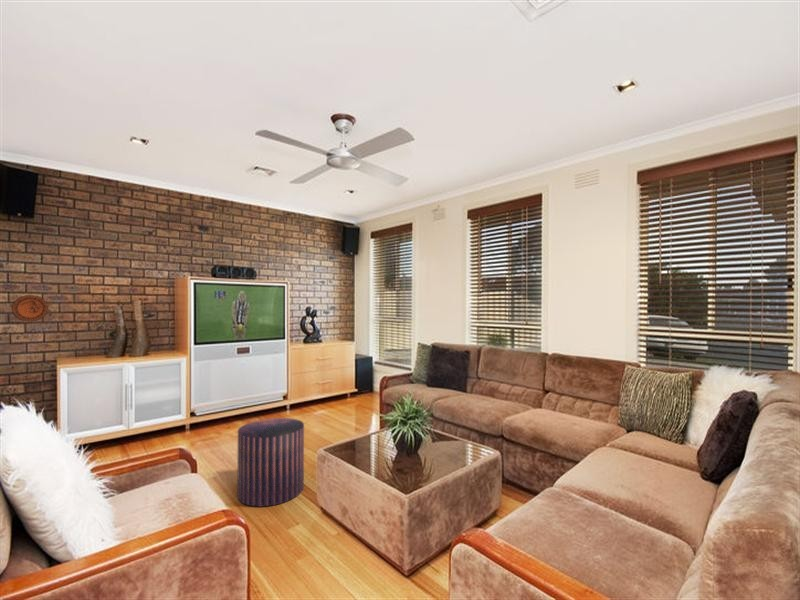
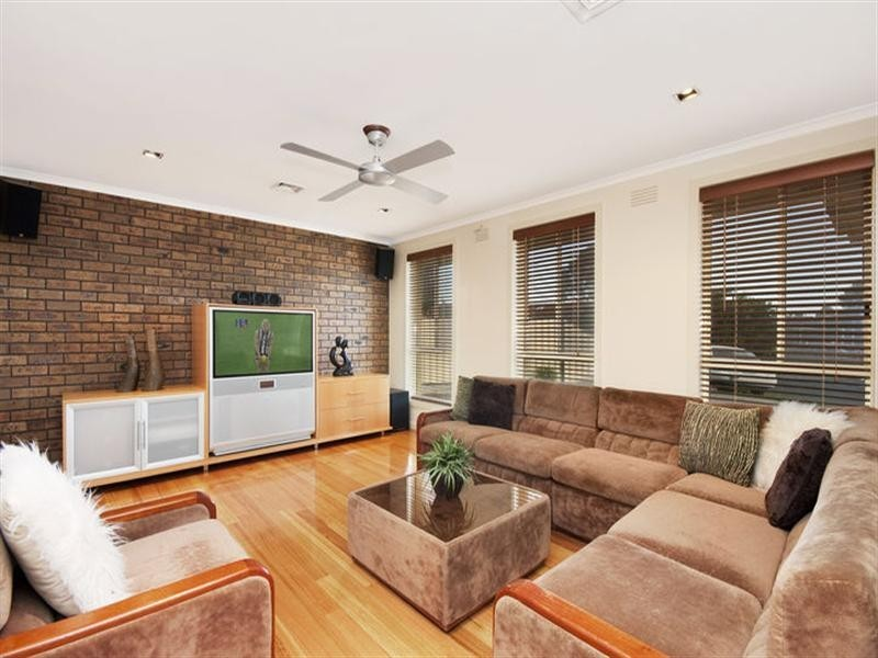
- decorative plate [11,294,49,323]
- pouf [236,417,305,508]
